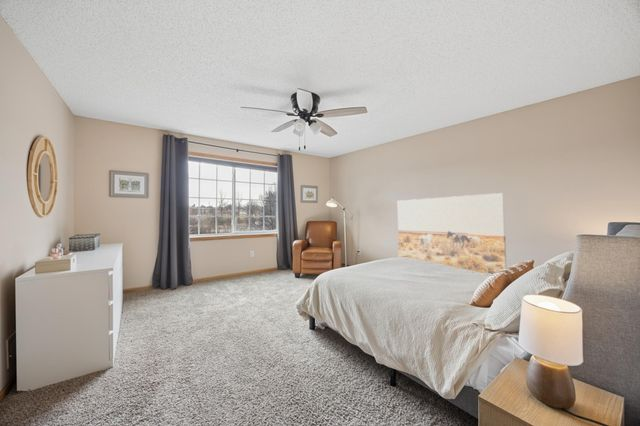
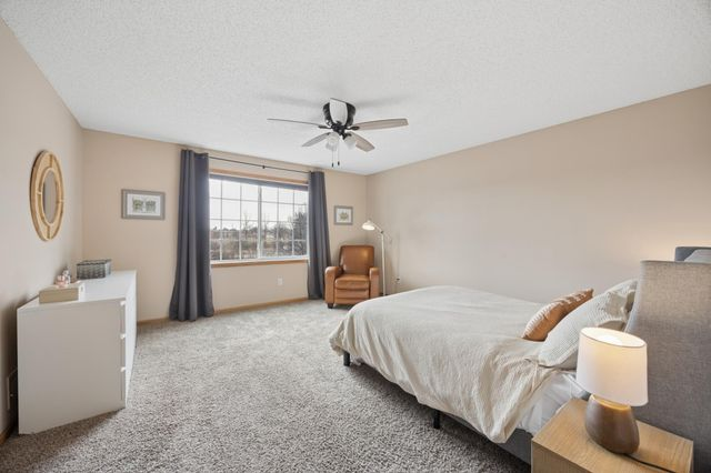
- wall art [397,192,507,275]
